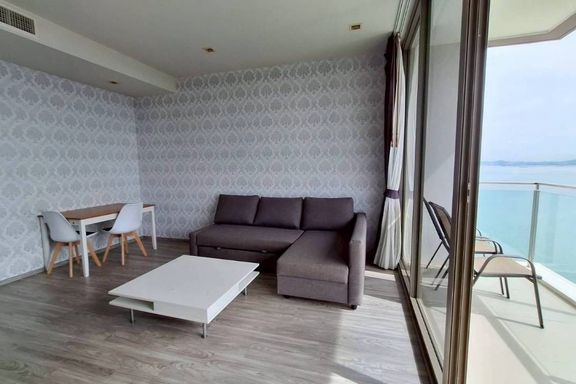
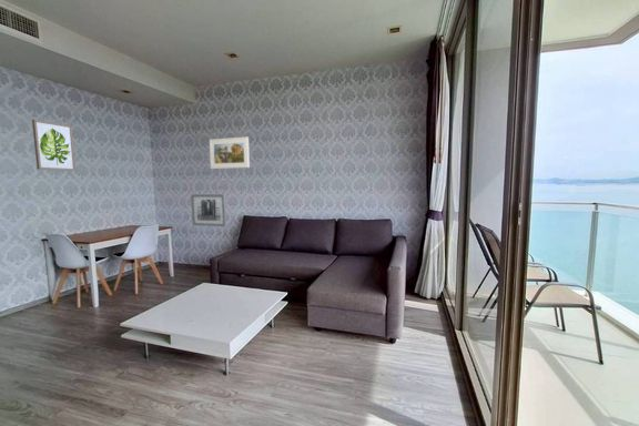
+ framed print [209,136,251,170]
+ wall art [31,119,77,172]
+ wall art [190,193,227,227]
